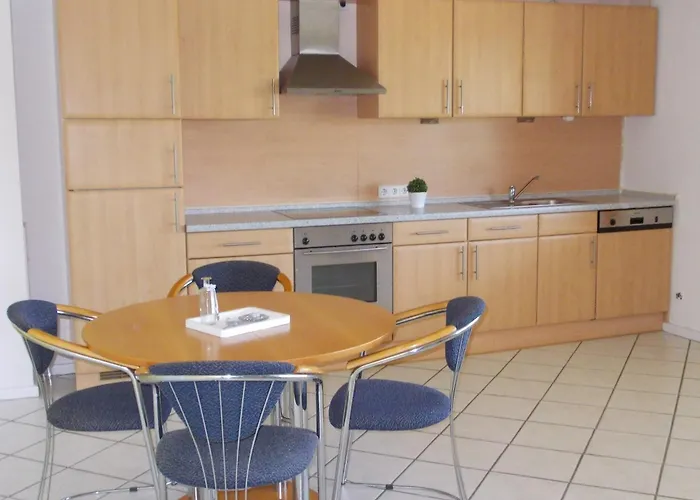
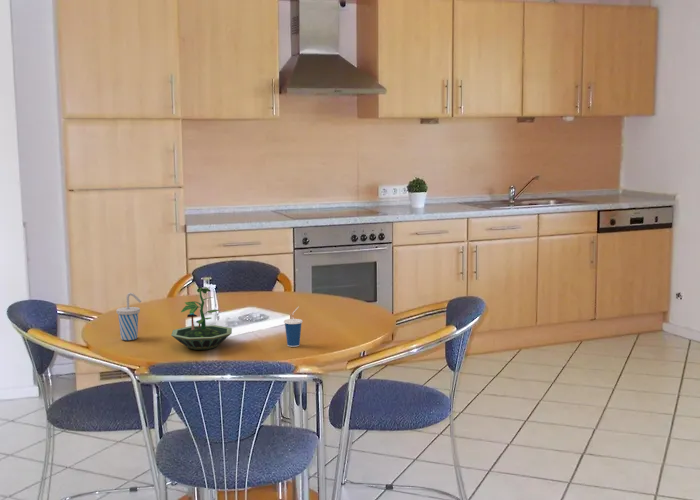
+ cup [283,306,303,348]
+ cup [115,292,142,341]
+ terrarium [170,286,233,351]
